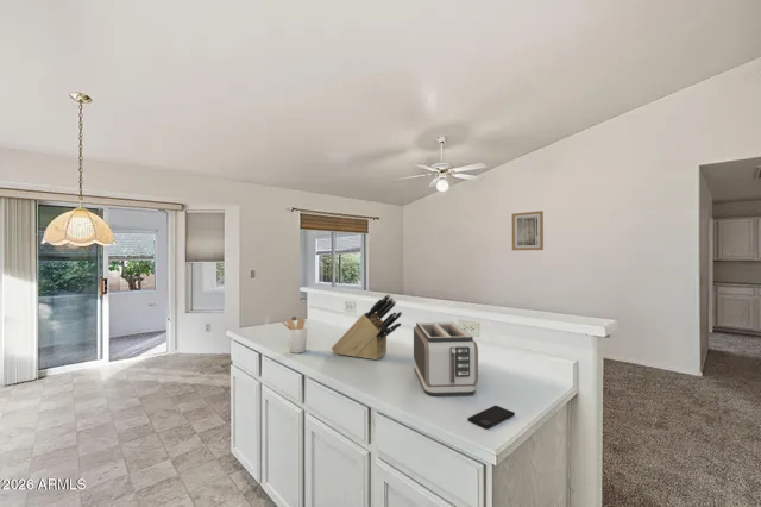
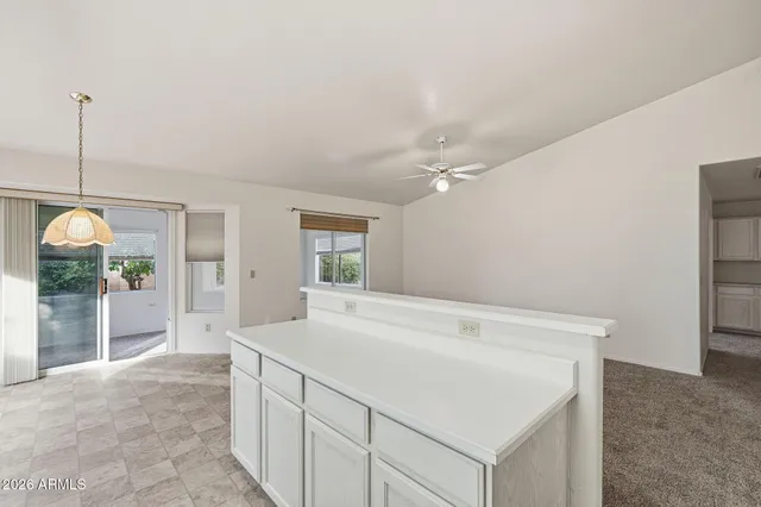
- utensil holder [279,317,308,355]
- knife block [331,293,403,361]
- smartphone [466,405,516,431]
- toaster [413,321,479,398]
- wall art [511,209,545,251]
